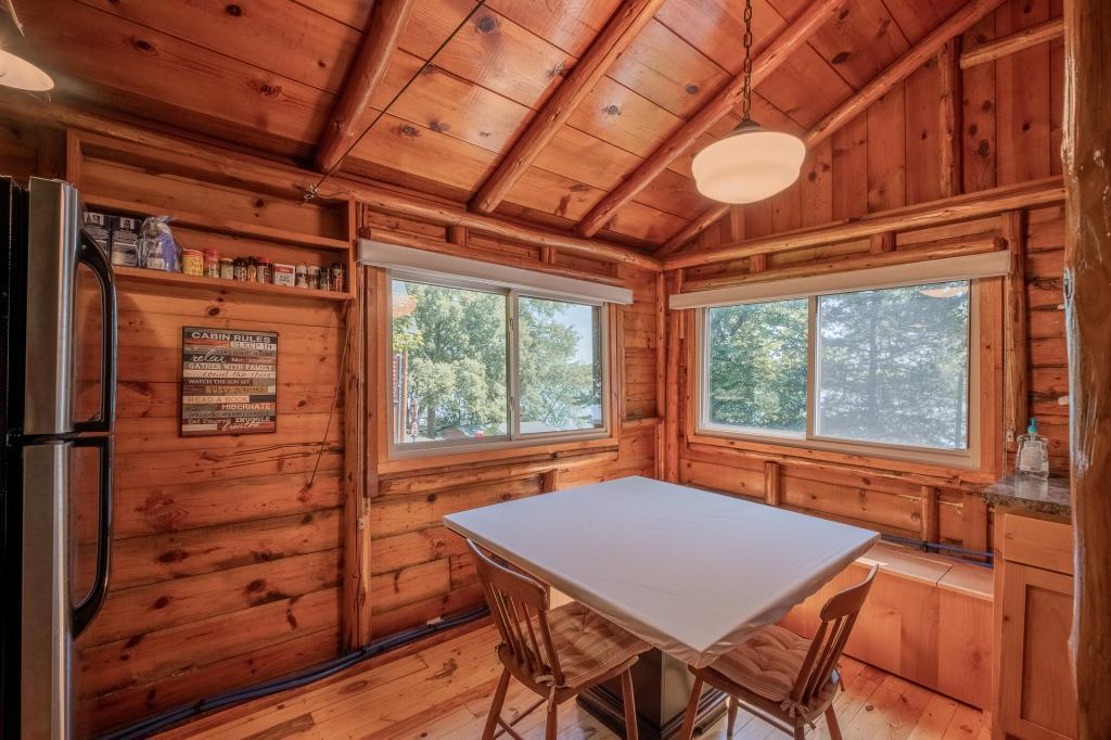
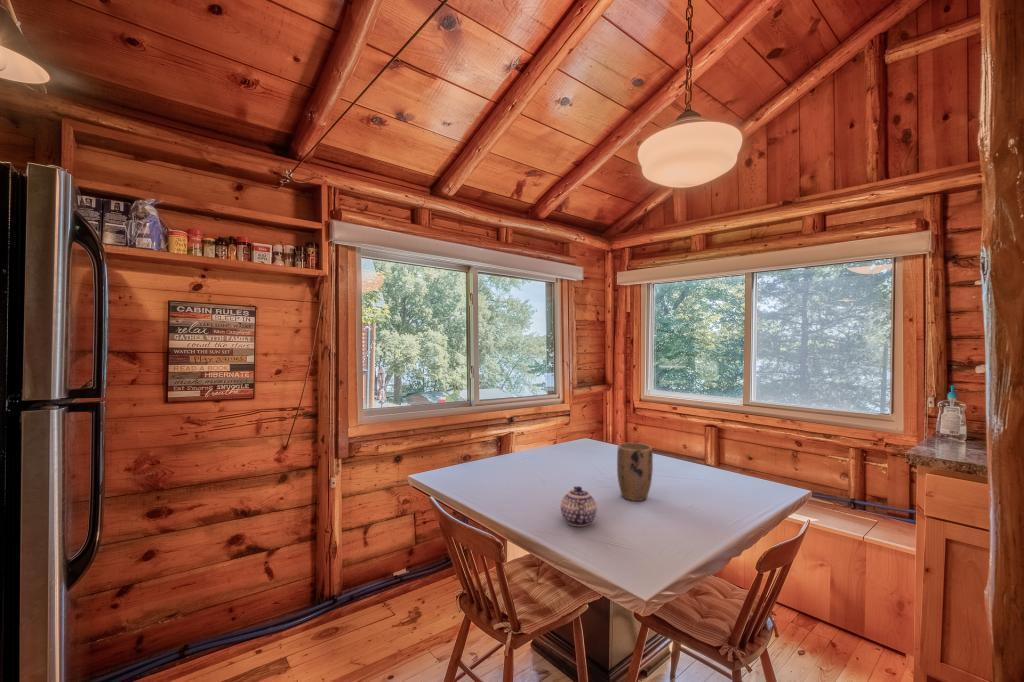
+ teapot [560,485,598,527]
+ plant pot [616,442,654,502]
